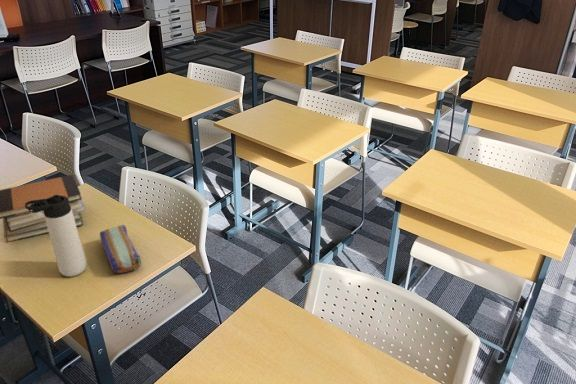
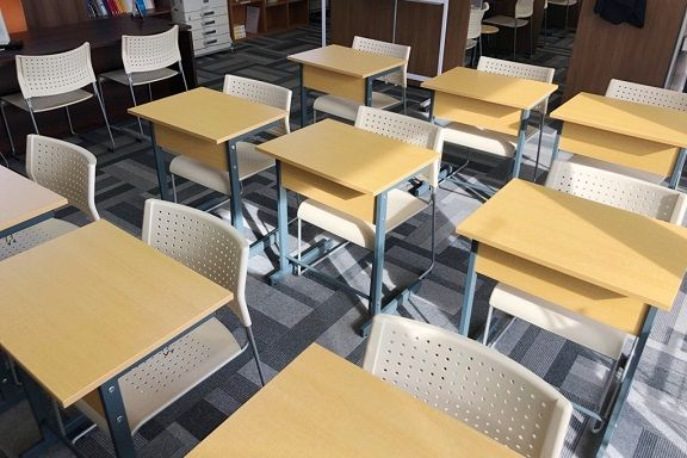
- book stack [0,174,87,243]
- pencil case [99,224,142,275]
- thermos bottle [25,195,87,278]
